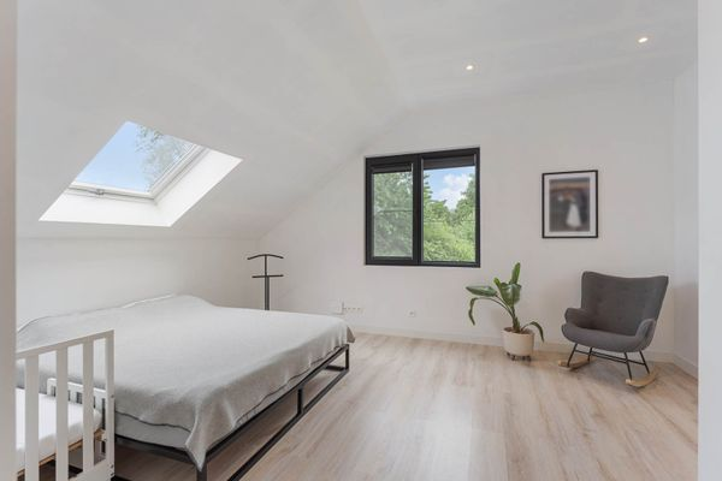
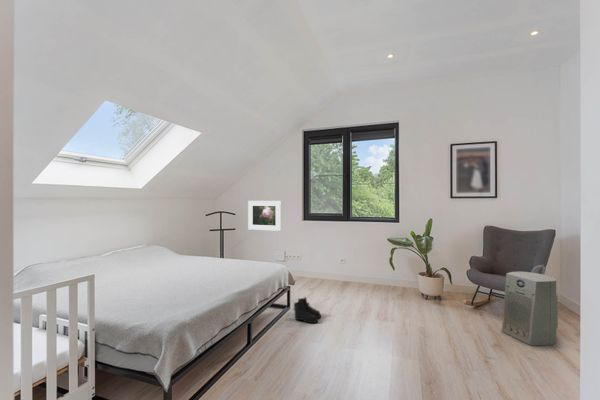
+ boots [292,296,322,324]
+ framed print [247,200,282,232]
+ fan [501,271,559,347]
